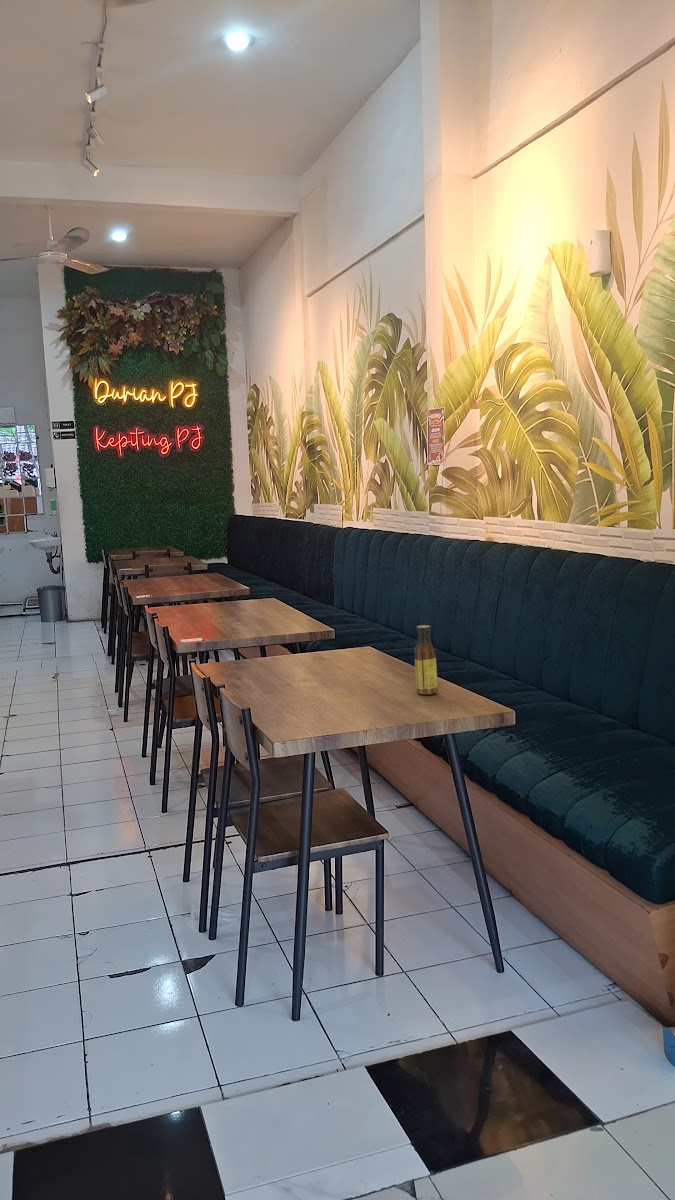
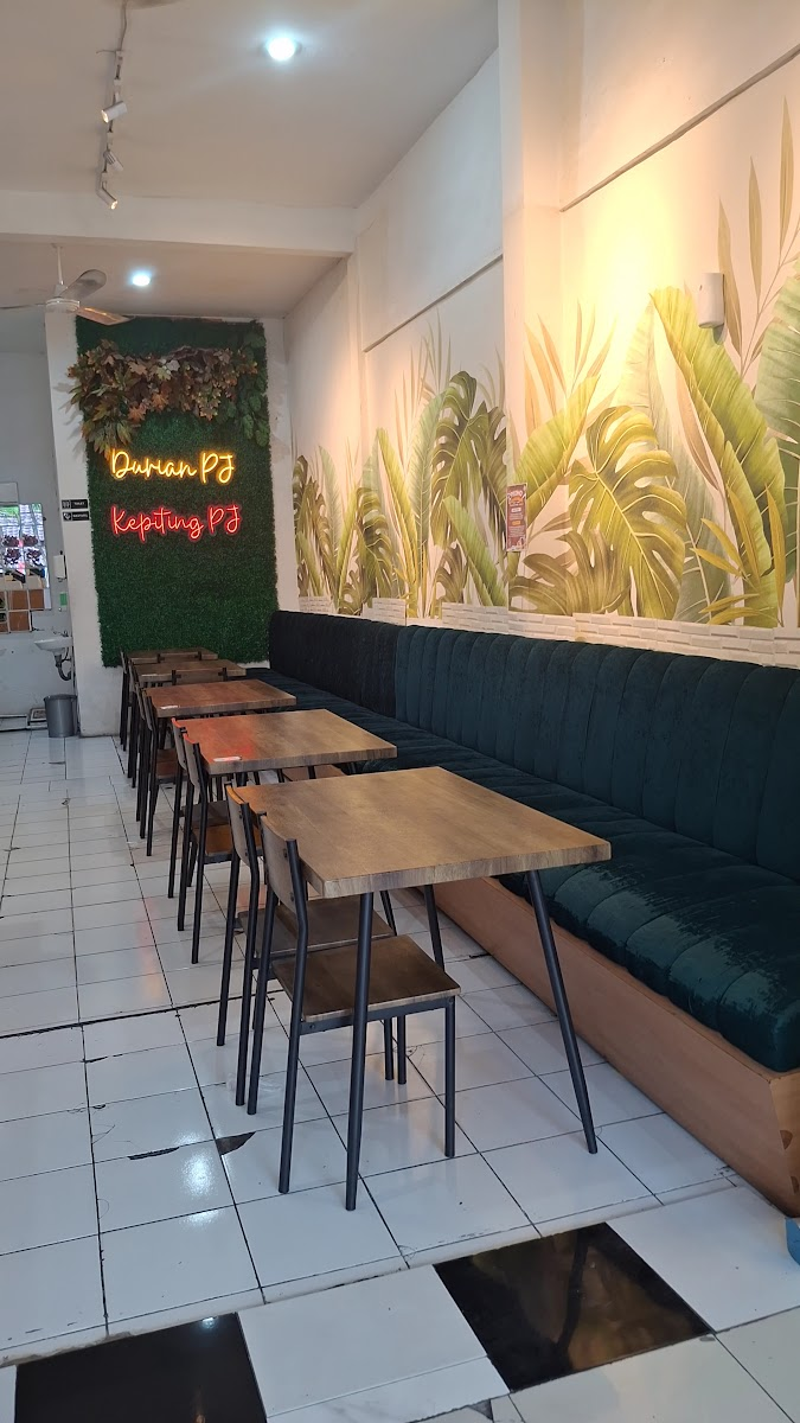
- sauce bottle [413,624,439,696]
